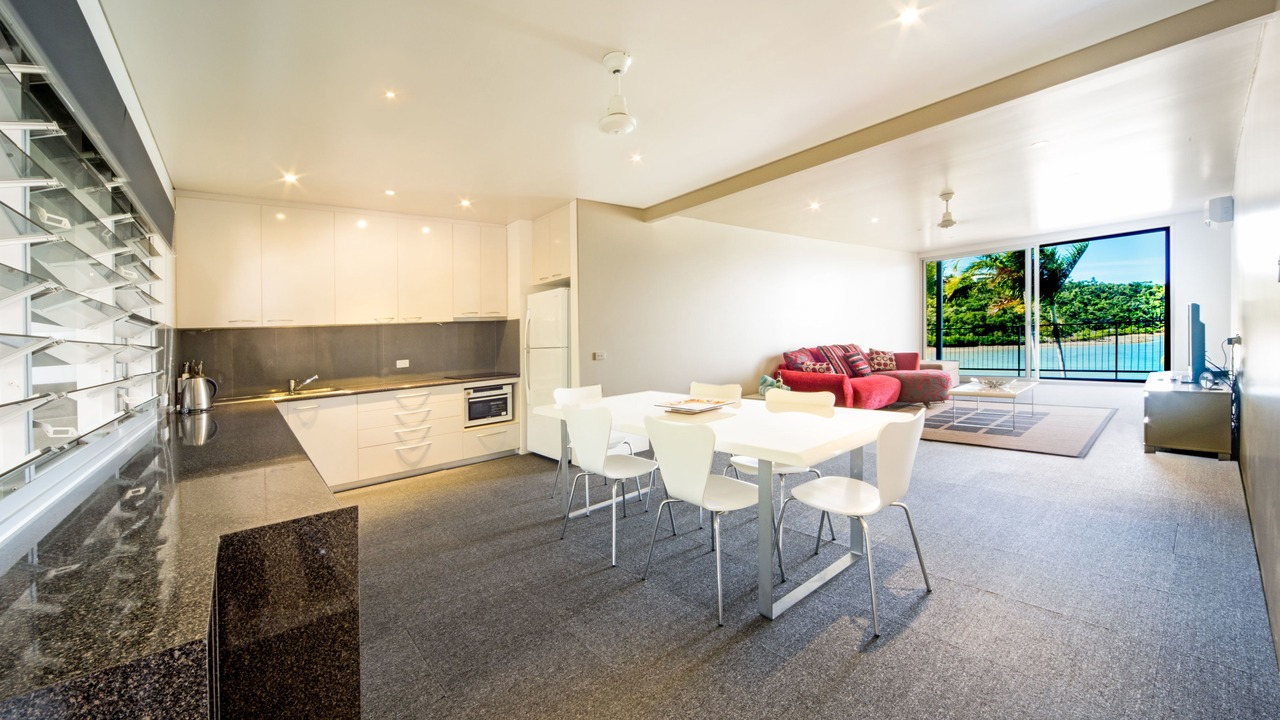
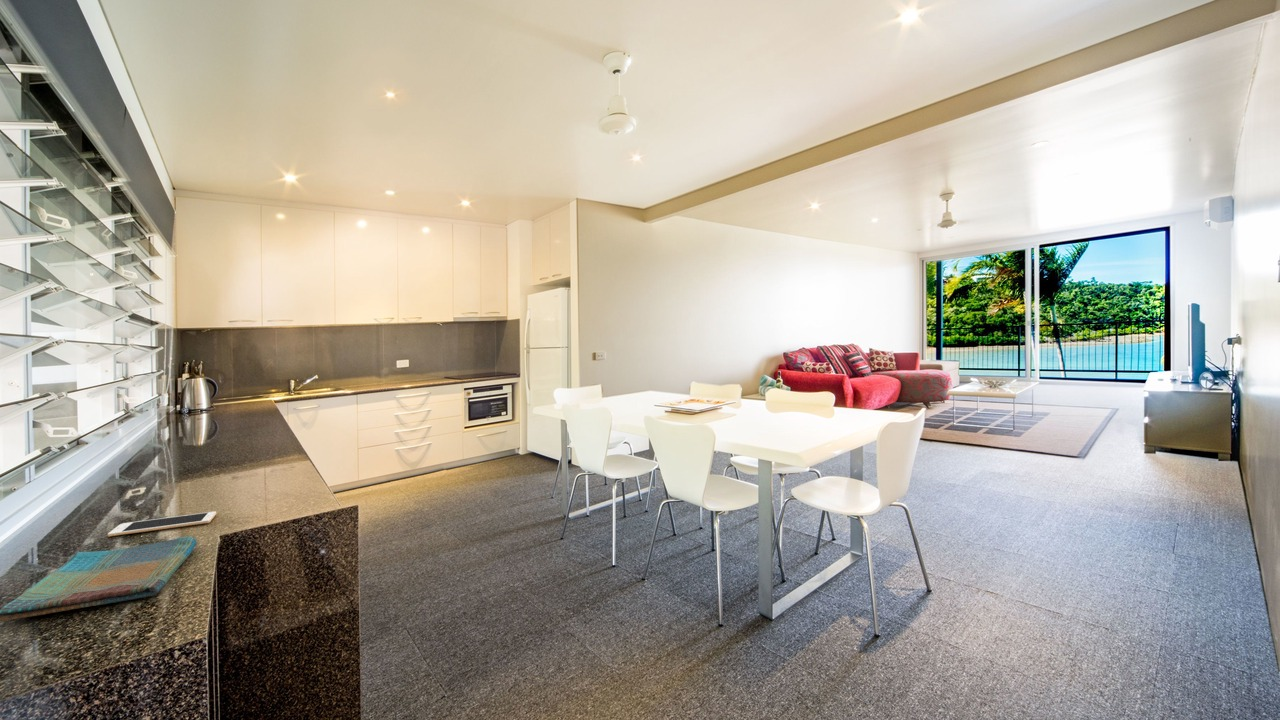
+ cell phone [107,511,217,537]
+ dish towel [0,535,198,623]
